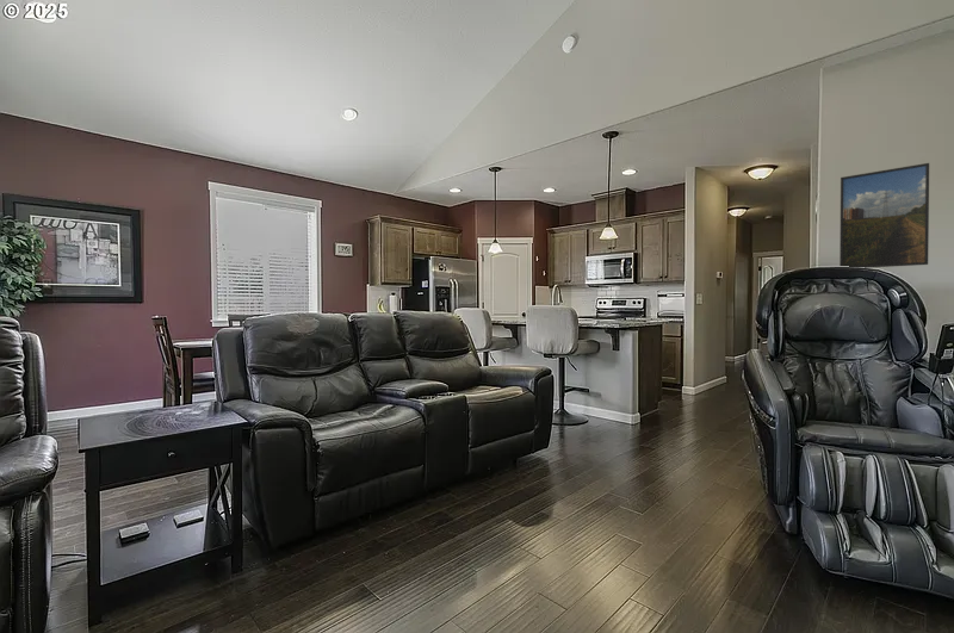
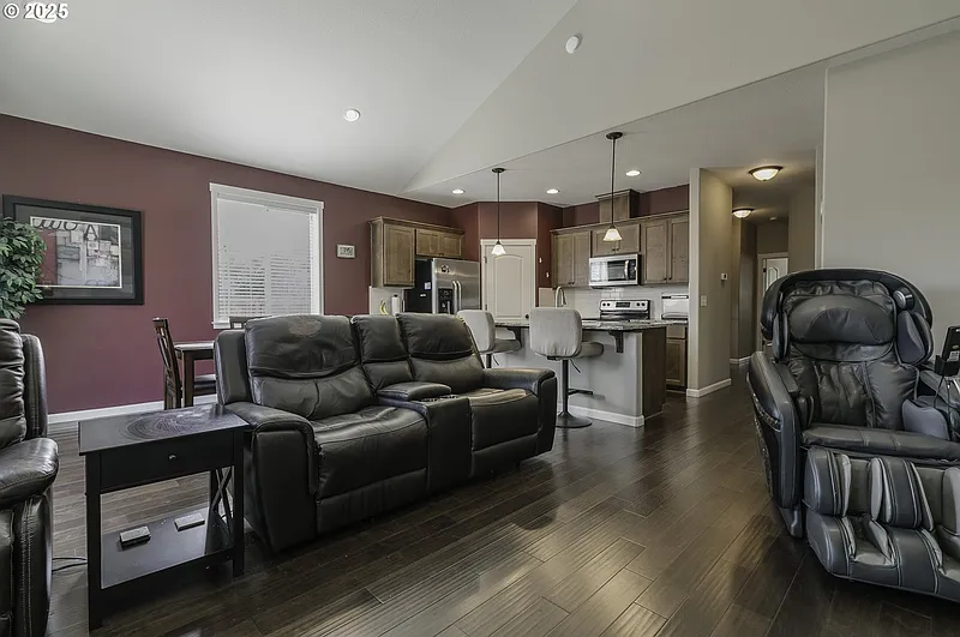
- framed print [838,162,930,269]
